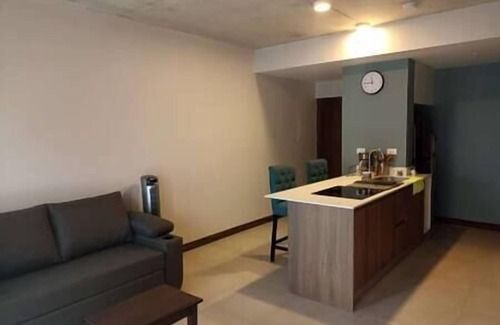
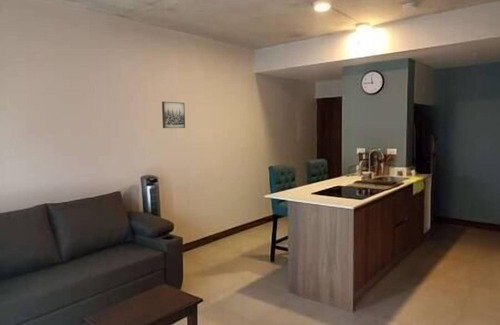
+ wall art [161,101,186,129]
